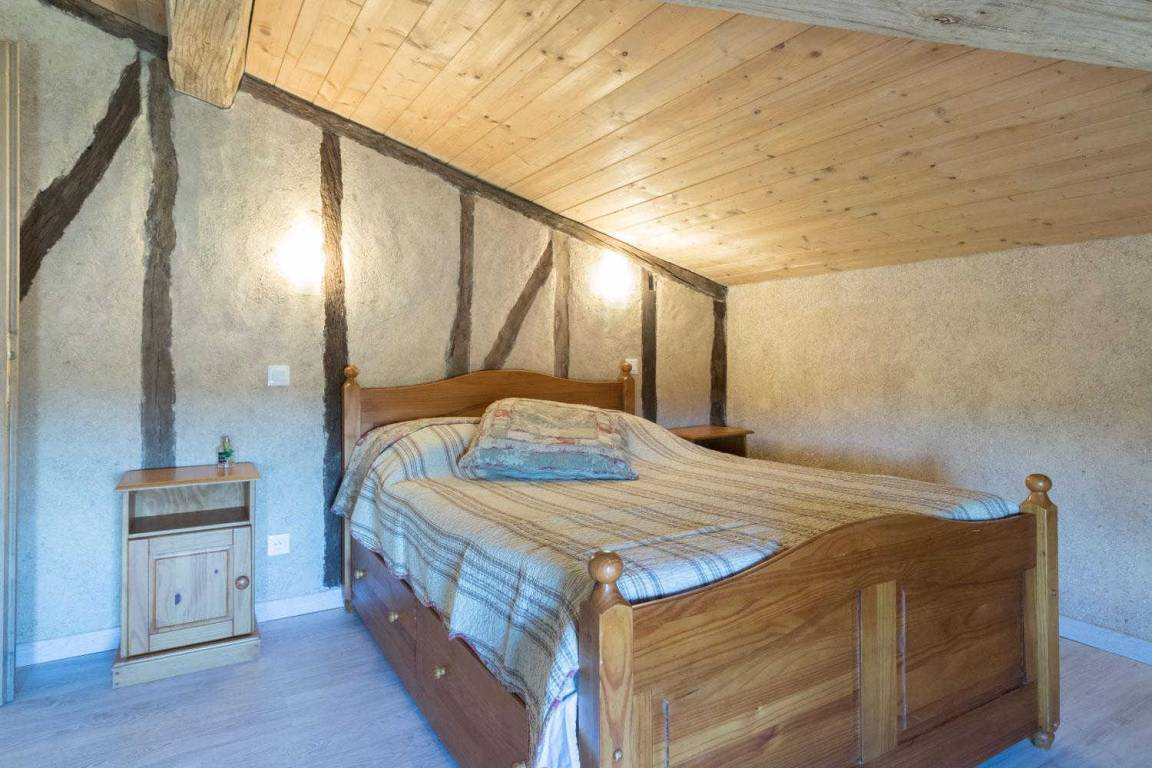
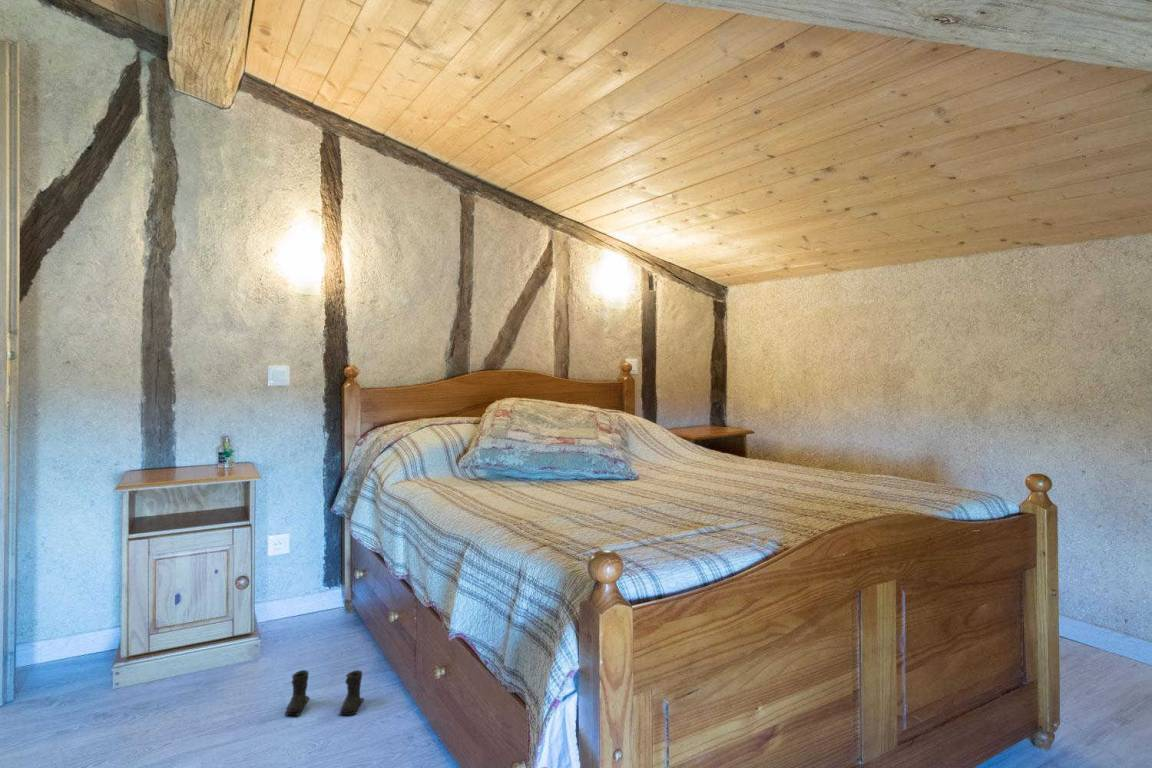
+ boots [284,669,365,717]
